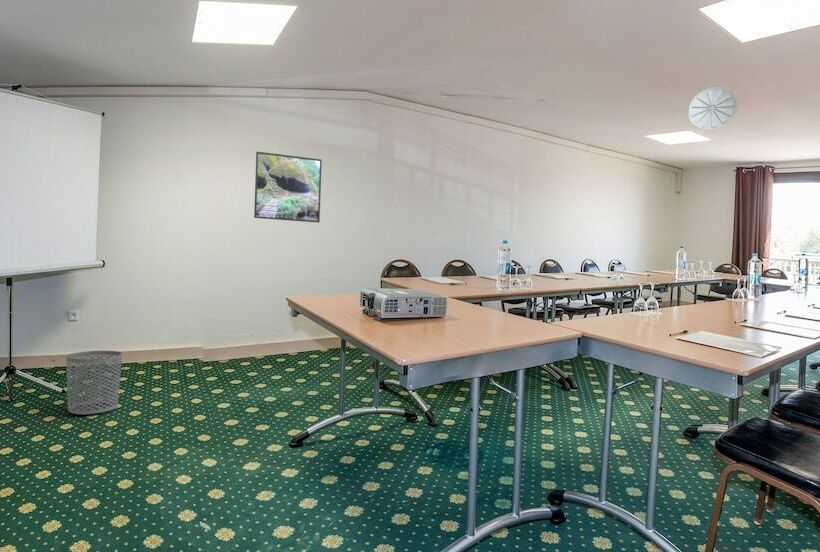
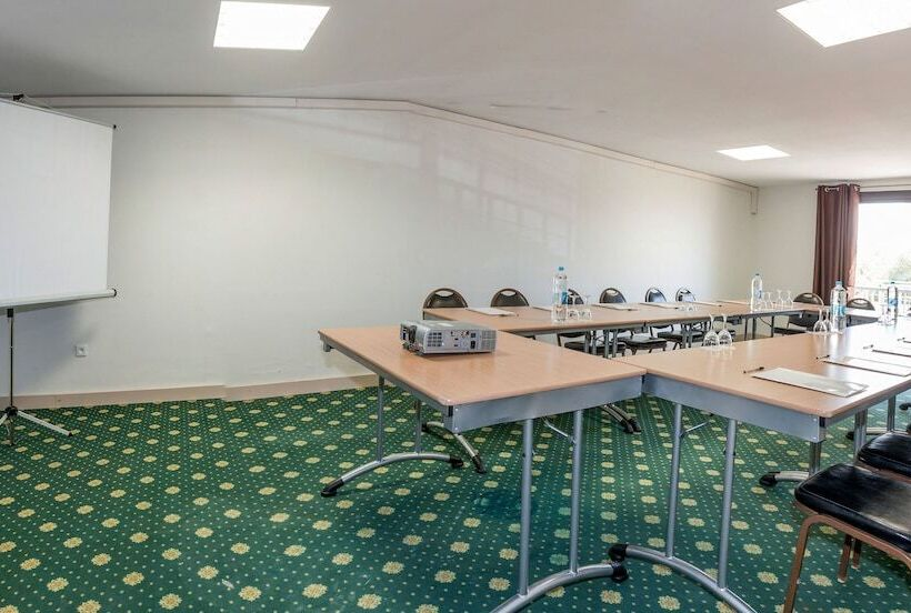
- waste bin [65,350,123,415]
- ceiling vent [687,86,738,130]
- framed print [253,151,323,224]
